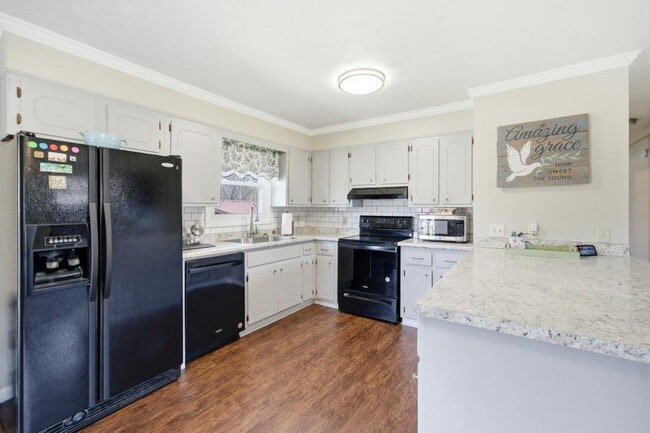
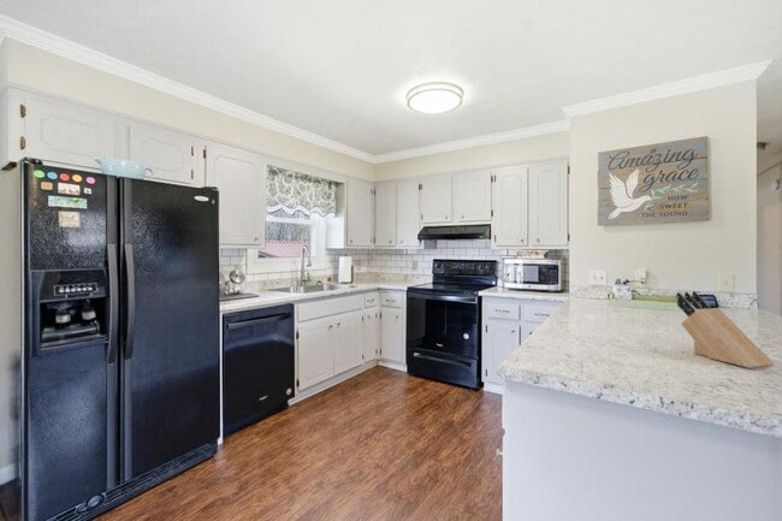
+ knife block [675,290,776,369]
